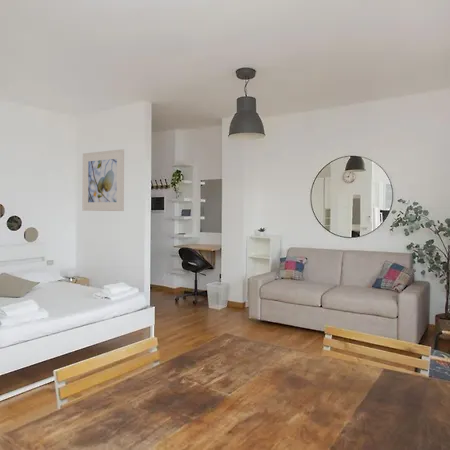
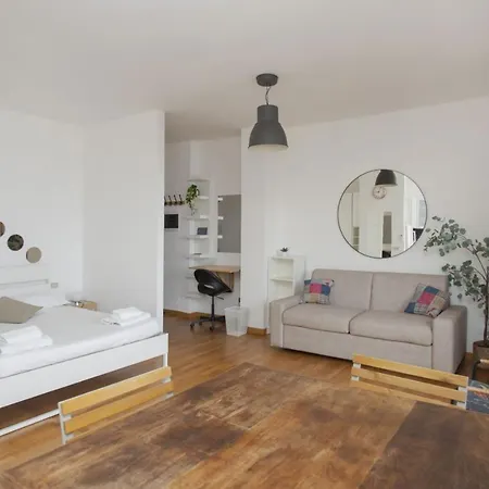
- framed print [81,148,125,212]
